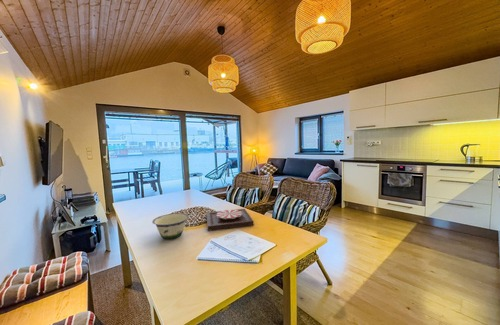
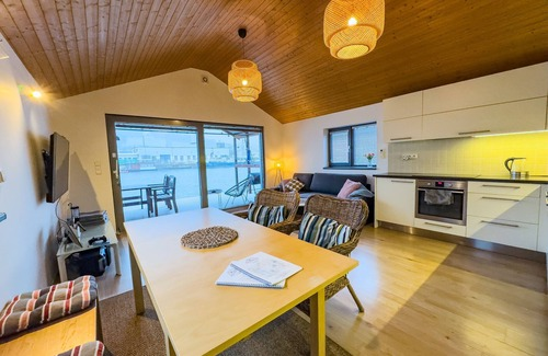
- plate [206,208,255,232]
- bowl [151,212,190,240]
